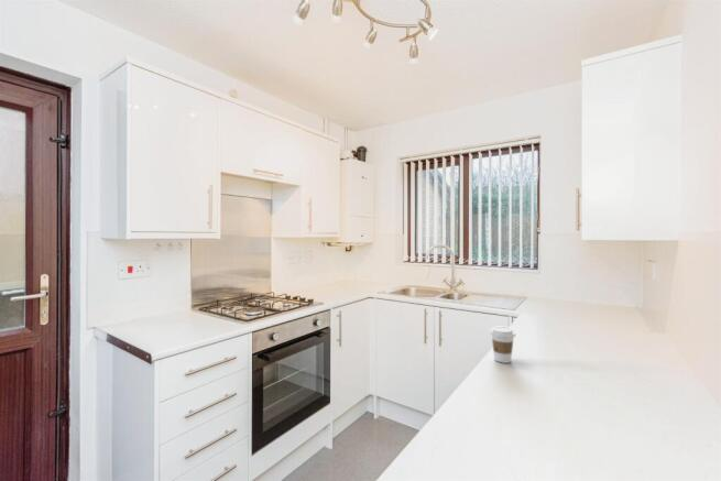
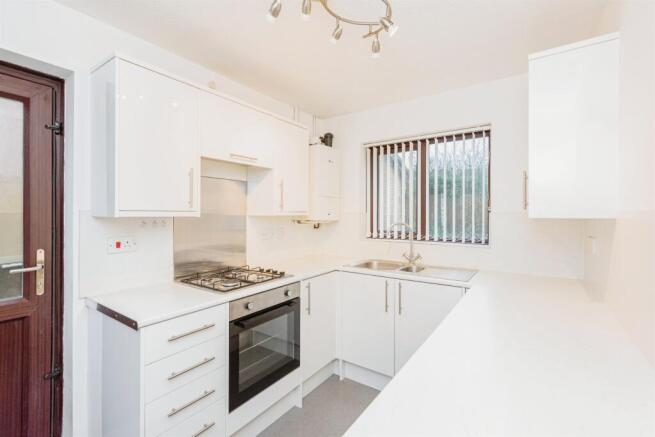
- coffee cup [489,326,516,364]
